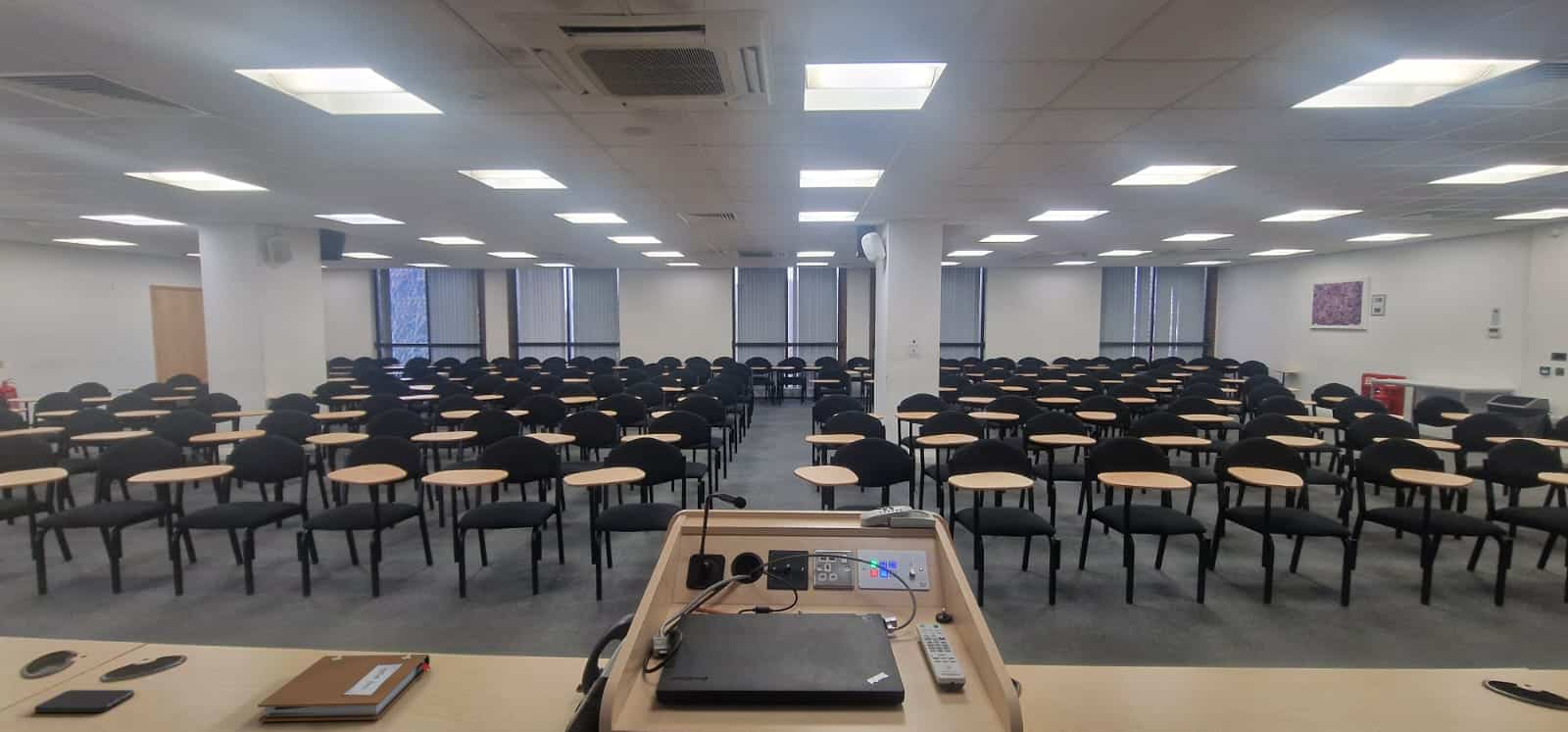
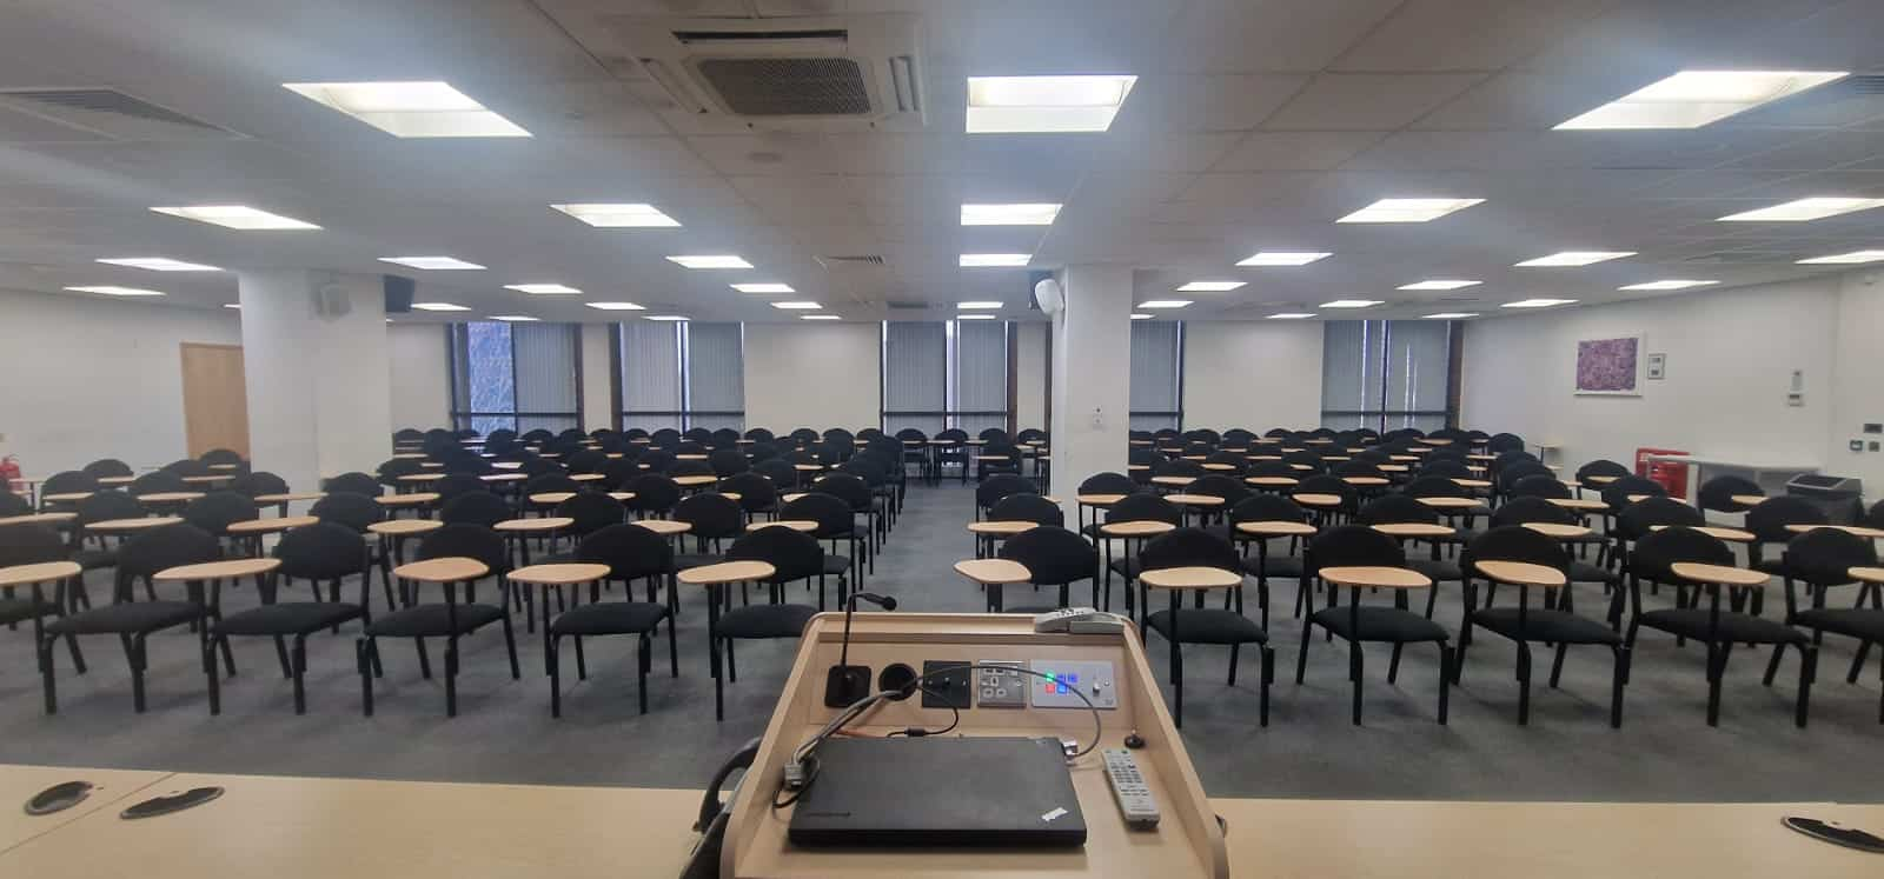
- smartphone [33,689,135,713]
- notebook [257,654,432,722]
